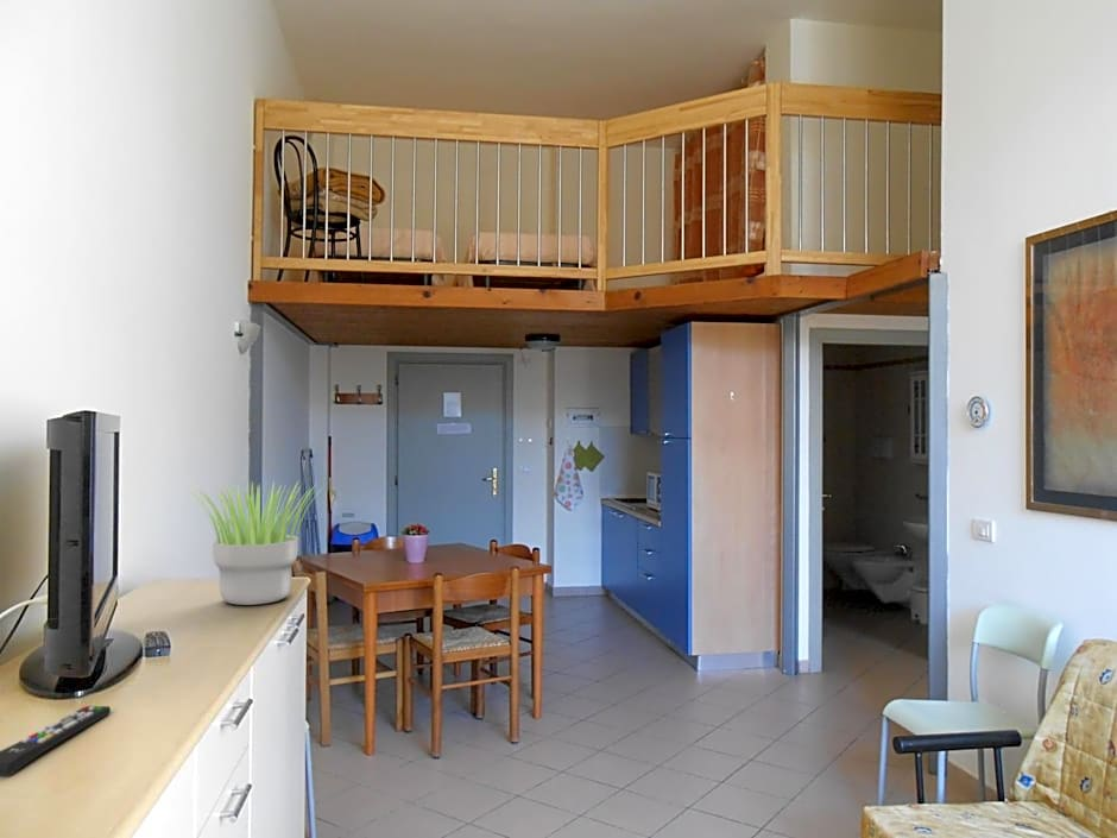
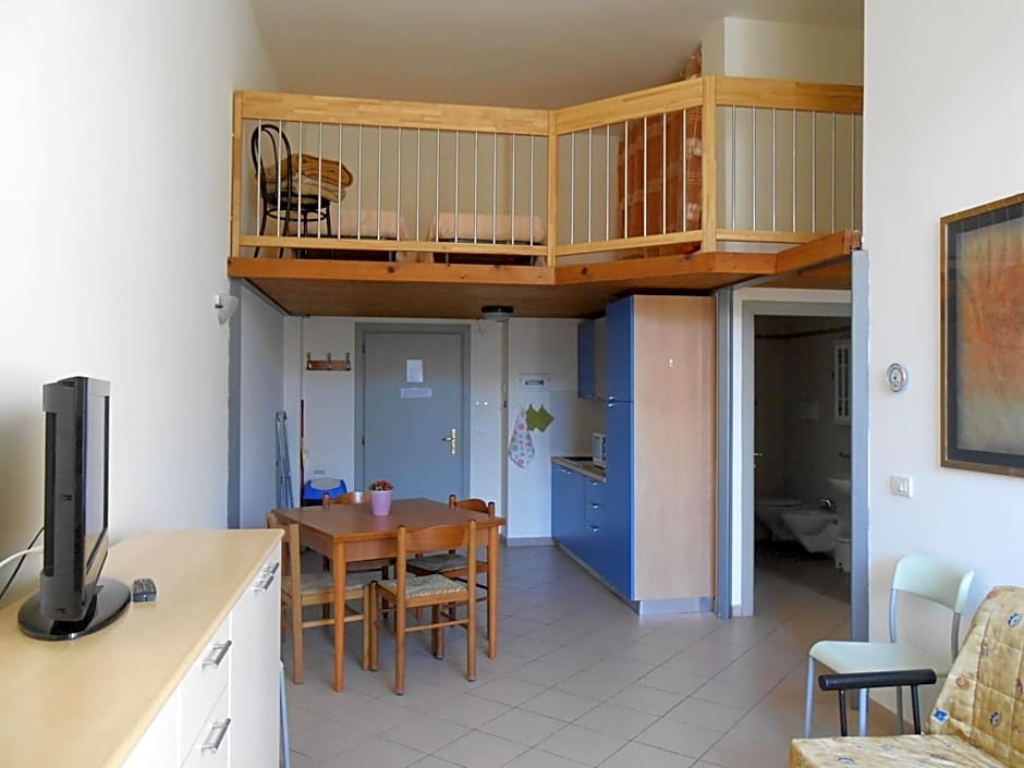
- remote control [0,705,112,777]
- potted plant [194,480,322,606]
